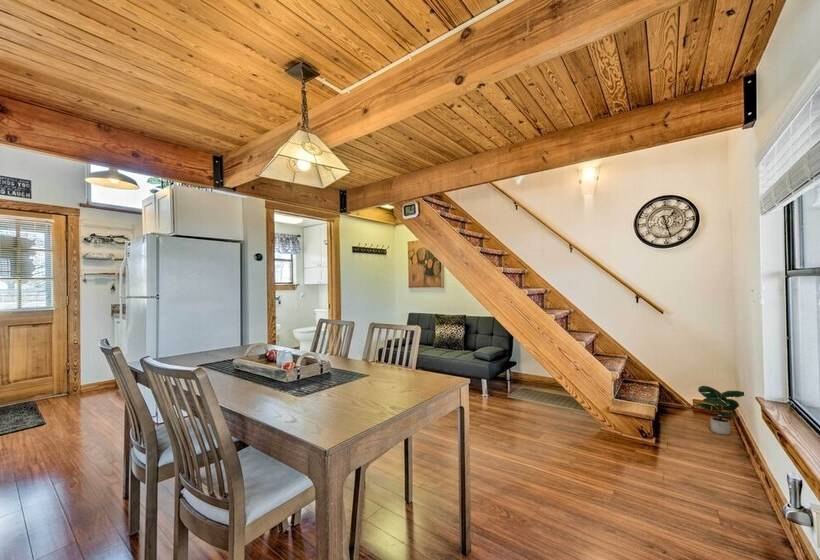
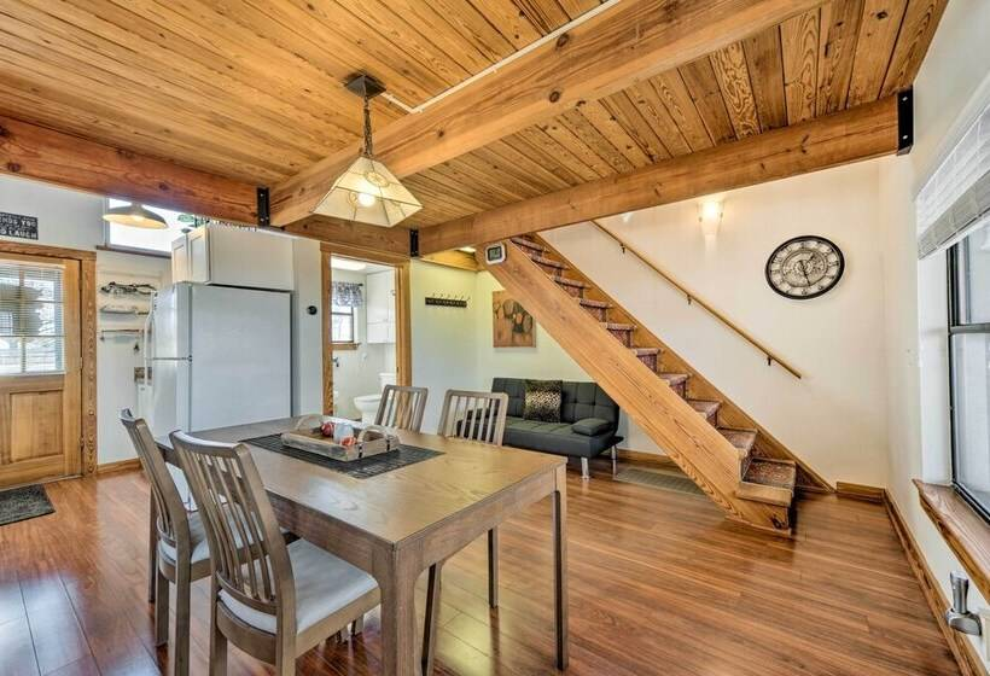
- potted plant [694,385,745,436]
